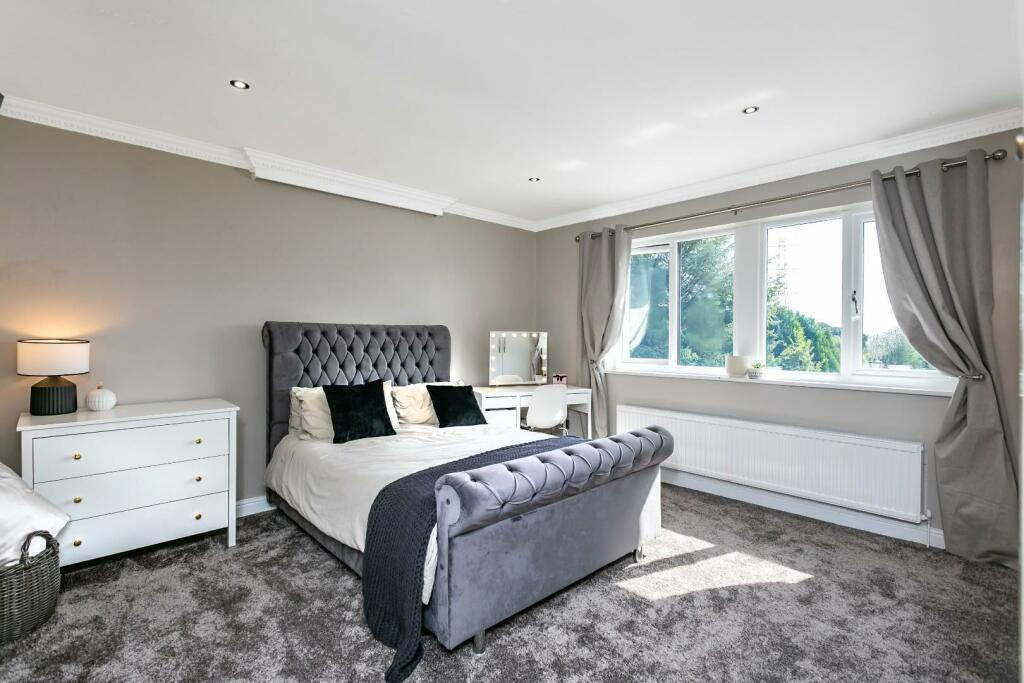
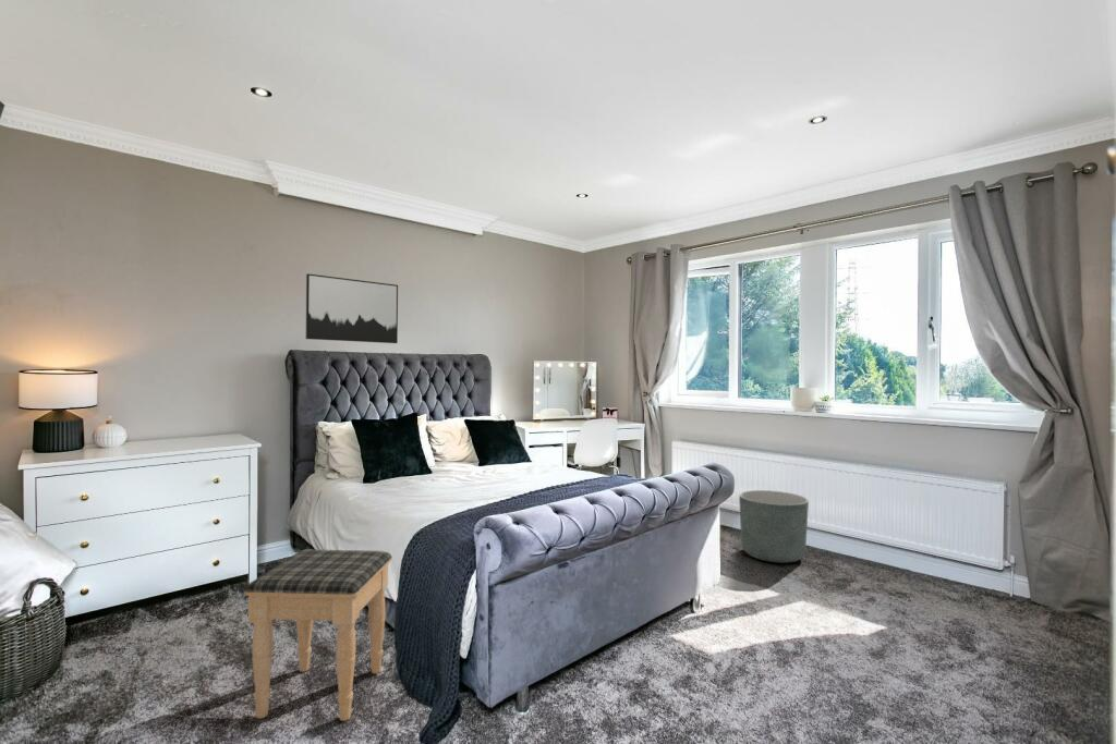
+ wall art [305,272,399,344]
+ planter [738,489,810,564]
+ footstool [243,548,393,722]
